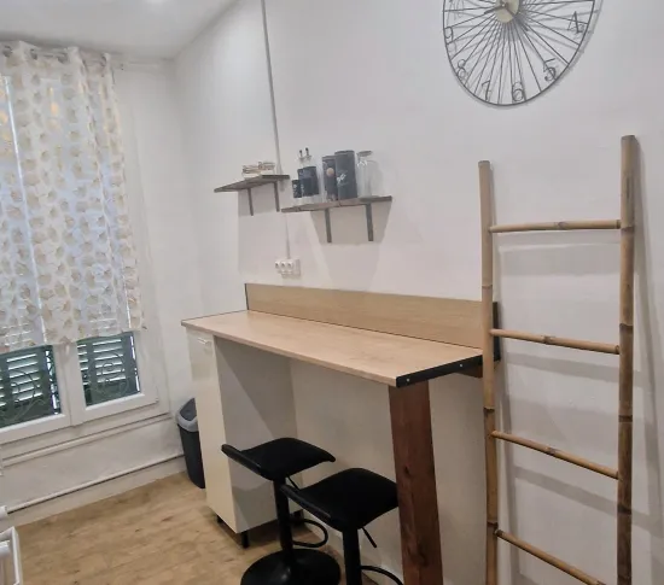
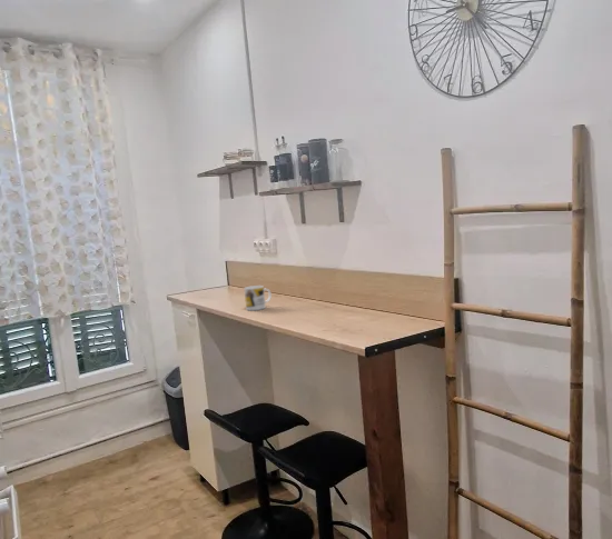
+ mug [243,285,273,311]
